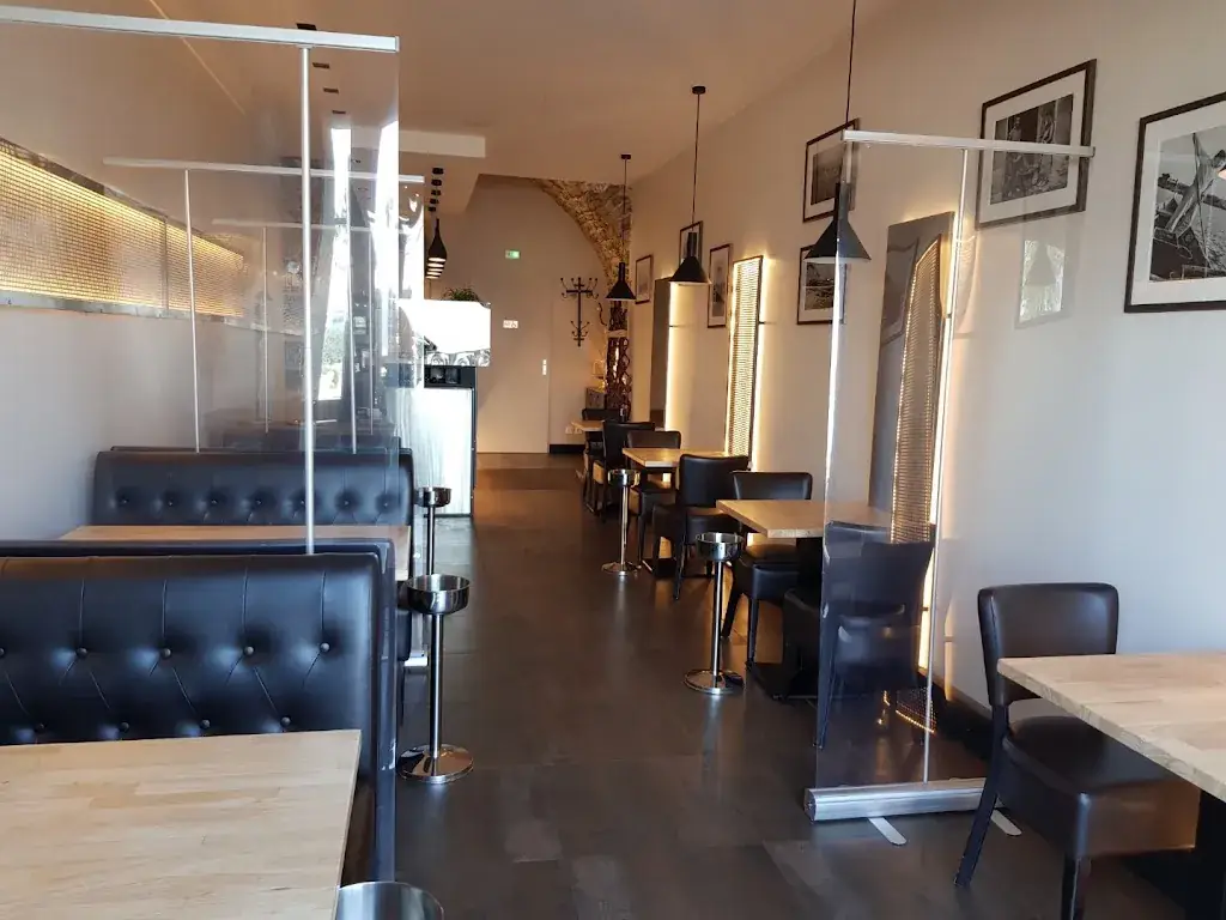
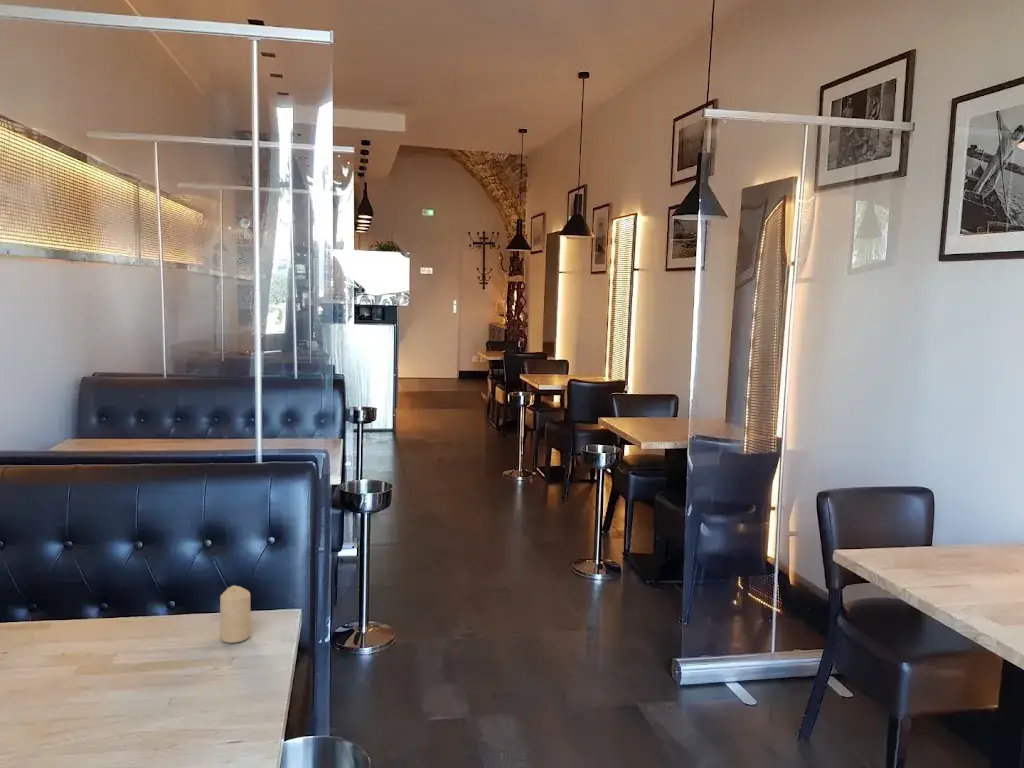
+ candle [219,584,251,644]
